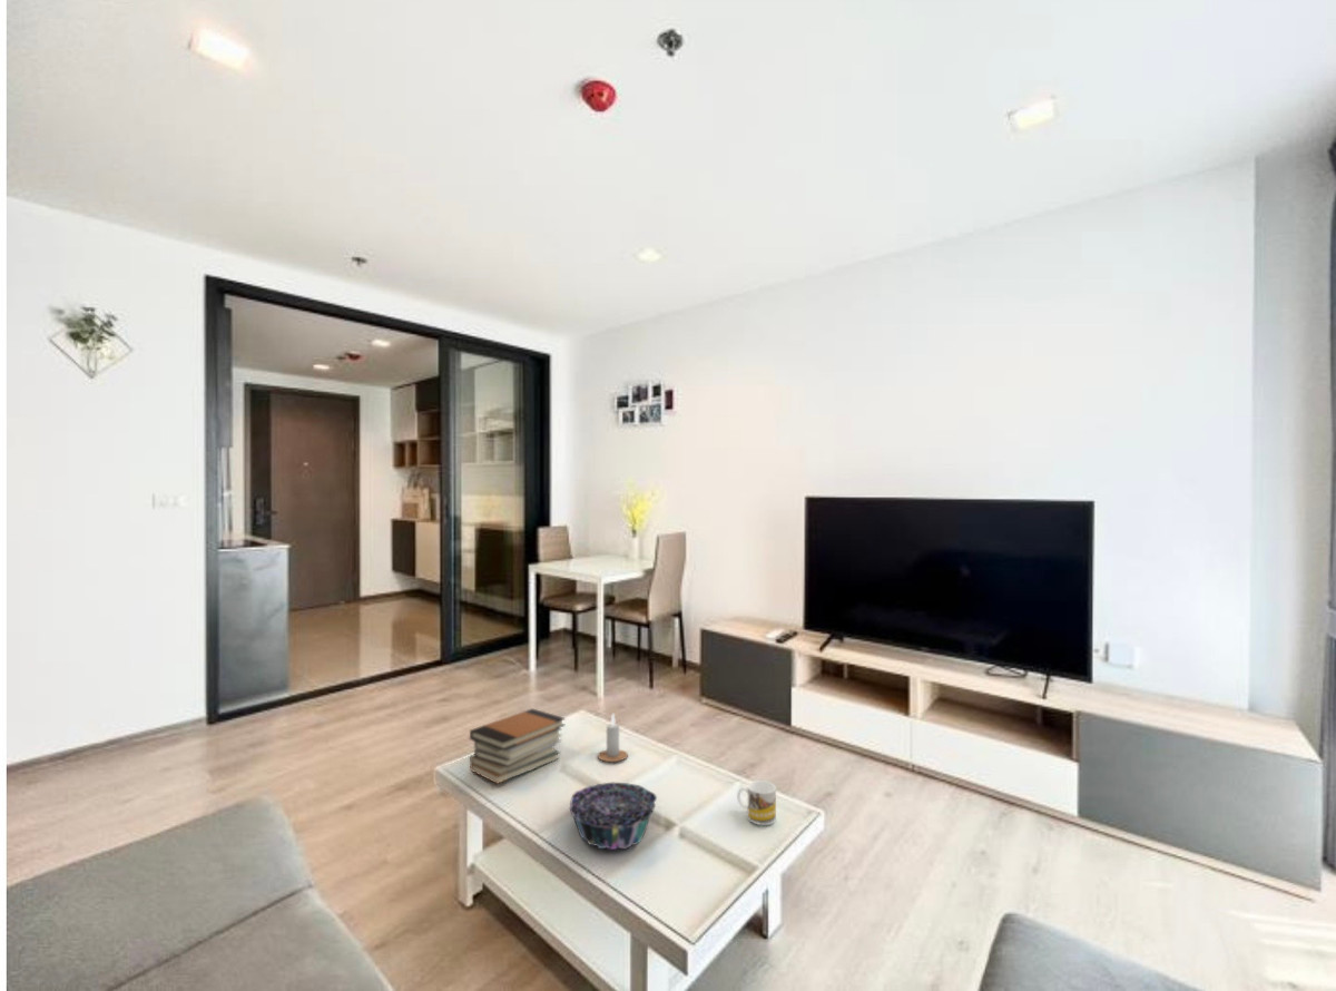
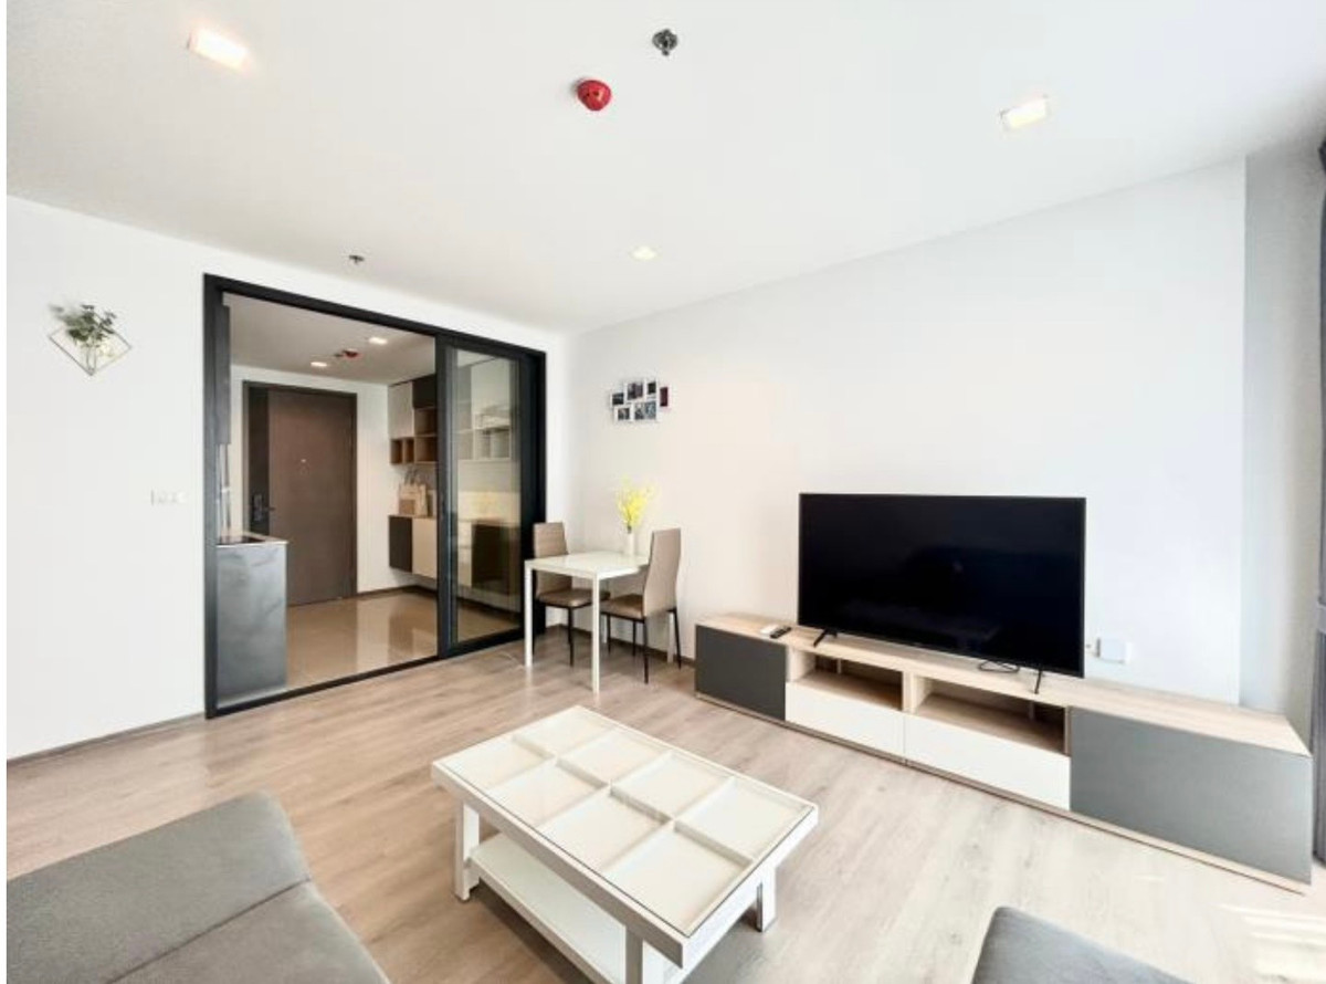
- decorative bowl [569,782,658,851]
- mug [736,779,777,826]
- book stack [469,707,567,785]
- candle [597,712,629,763]
